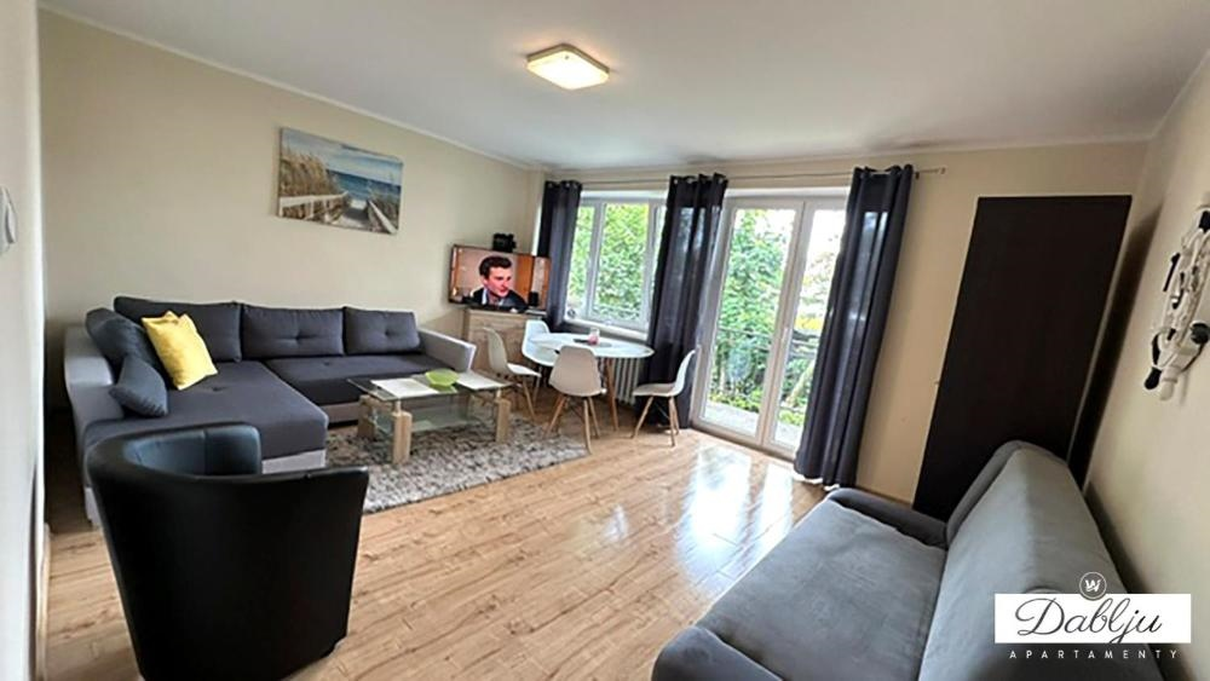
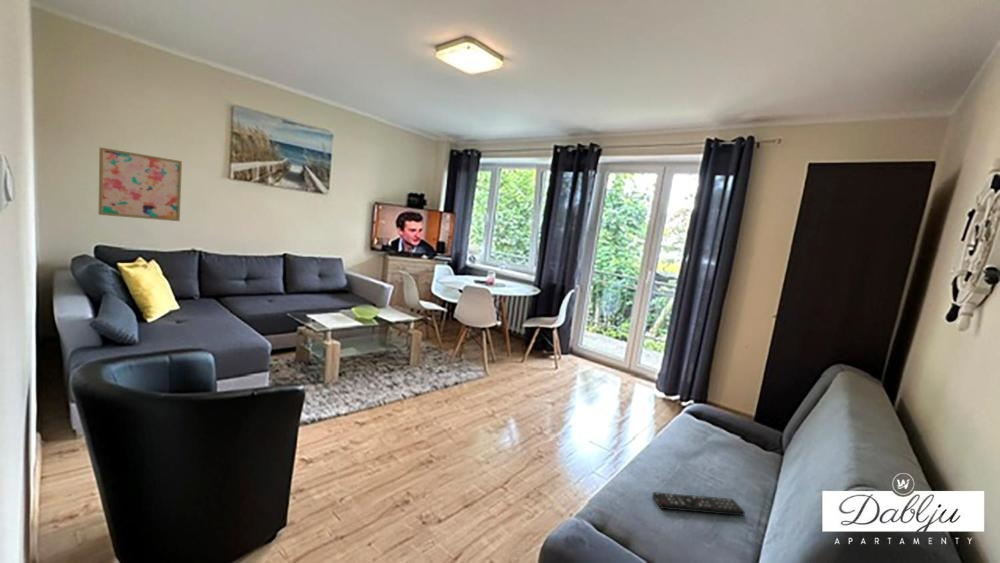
+ remote control [651,491,746,517]
+ wall art [97,146,183,222]
